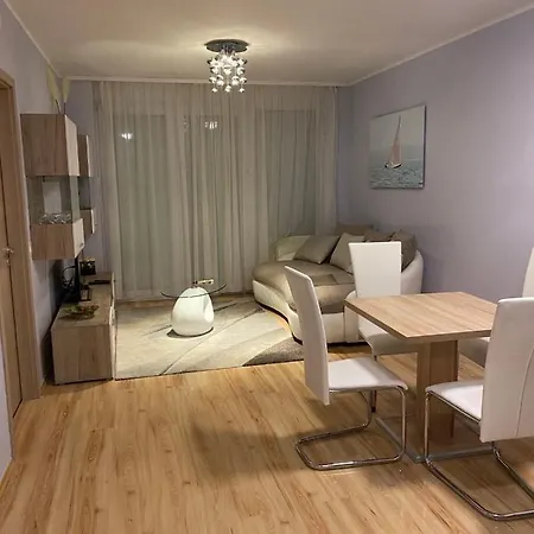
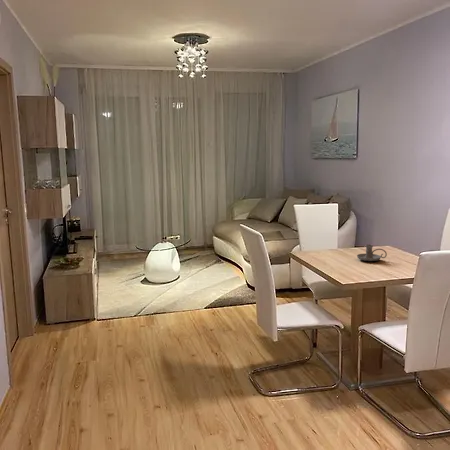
+ candle holder [356,243,388,262]
